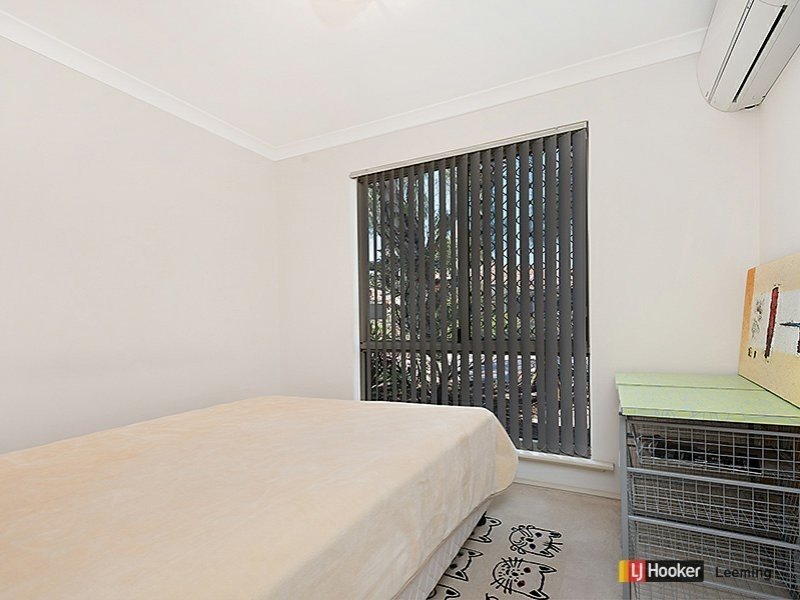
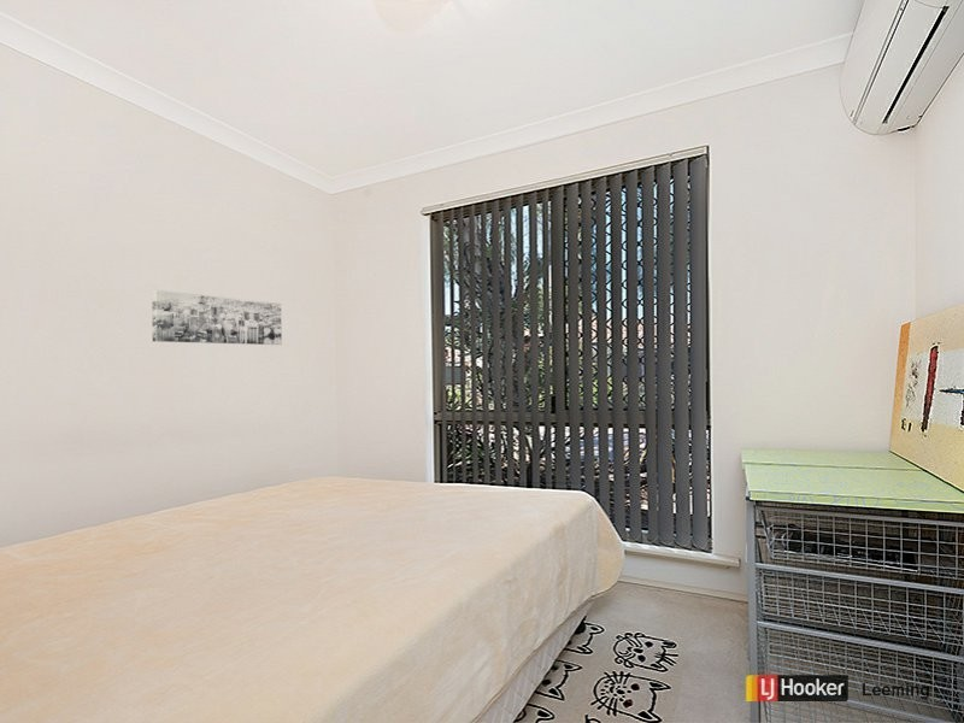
+ wall art [151,289,283,346]
